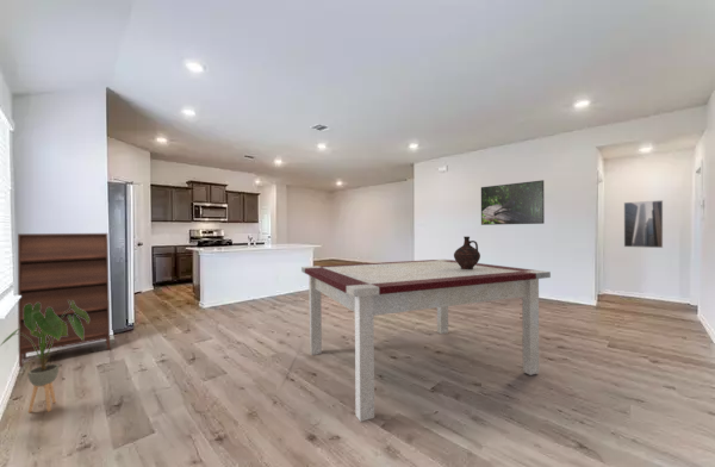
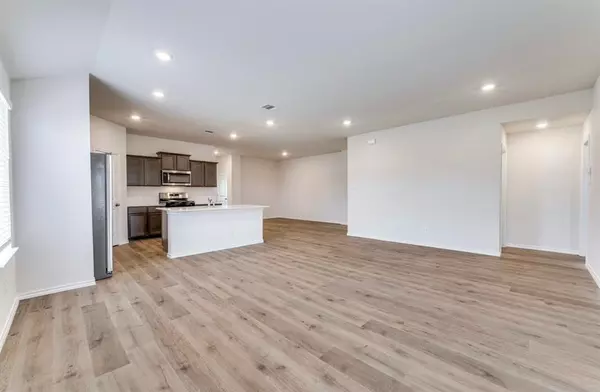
- shoe cabinet [17,232,111,368]
- ceramic jug [453,236,481,269]
- dining table [300,259,552,423]
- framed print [623,199,664,249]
- house plant [0,300,89,413]
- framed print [480,179,546,226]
